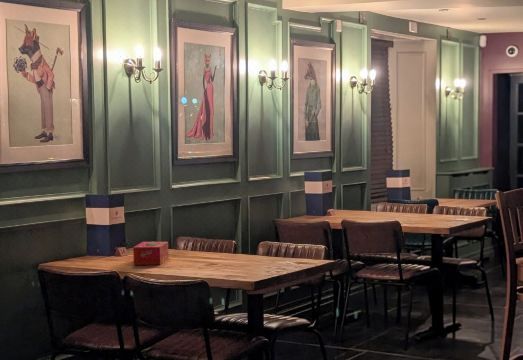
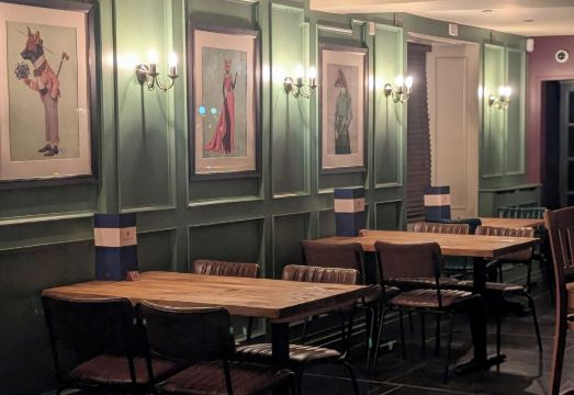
- tissue box [132,241,169,266]
